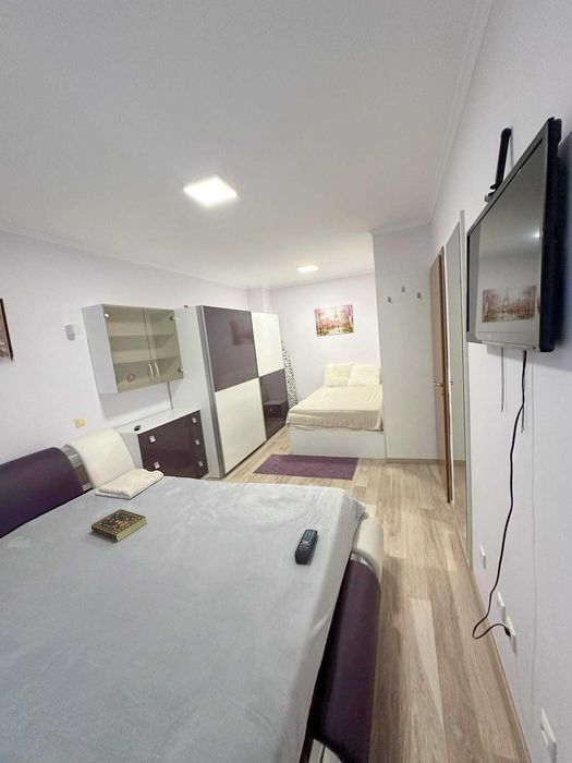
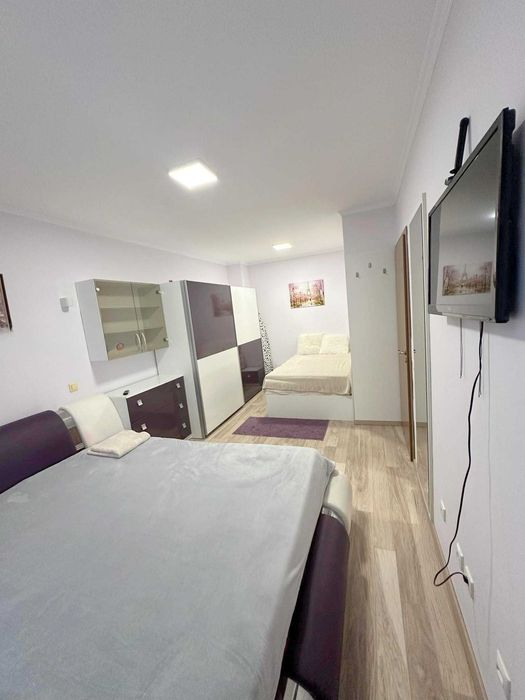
- book [90,508,148,542]
- remote control [293,529,318,565]
